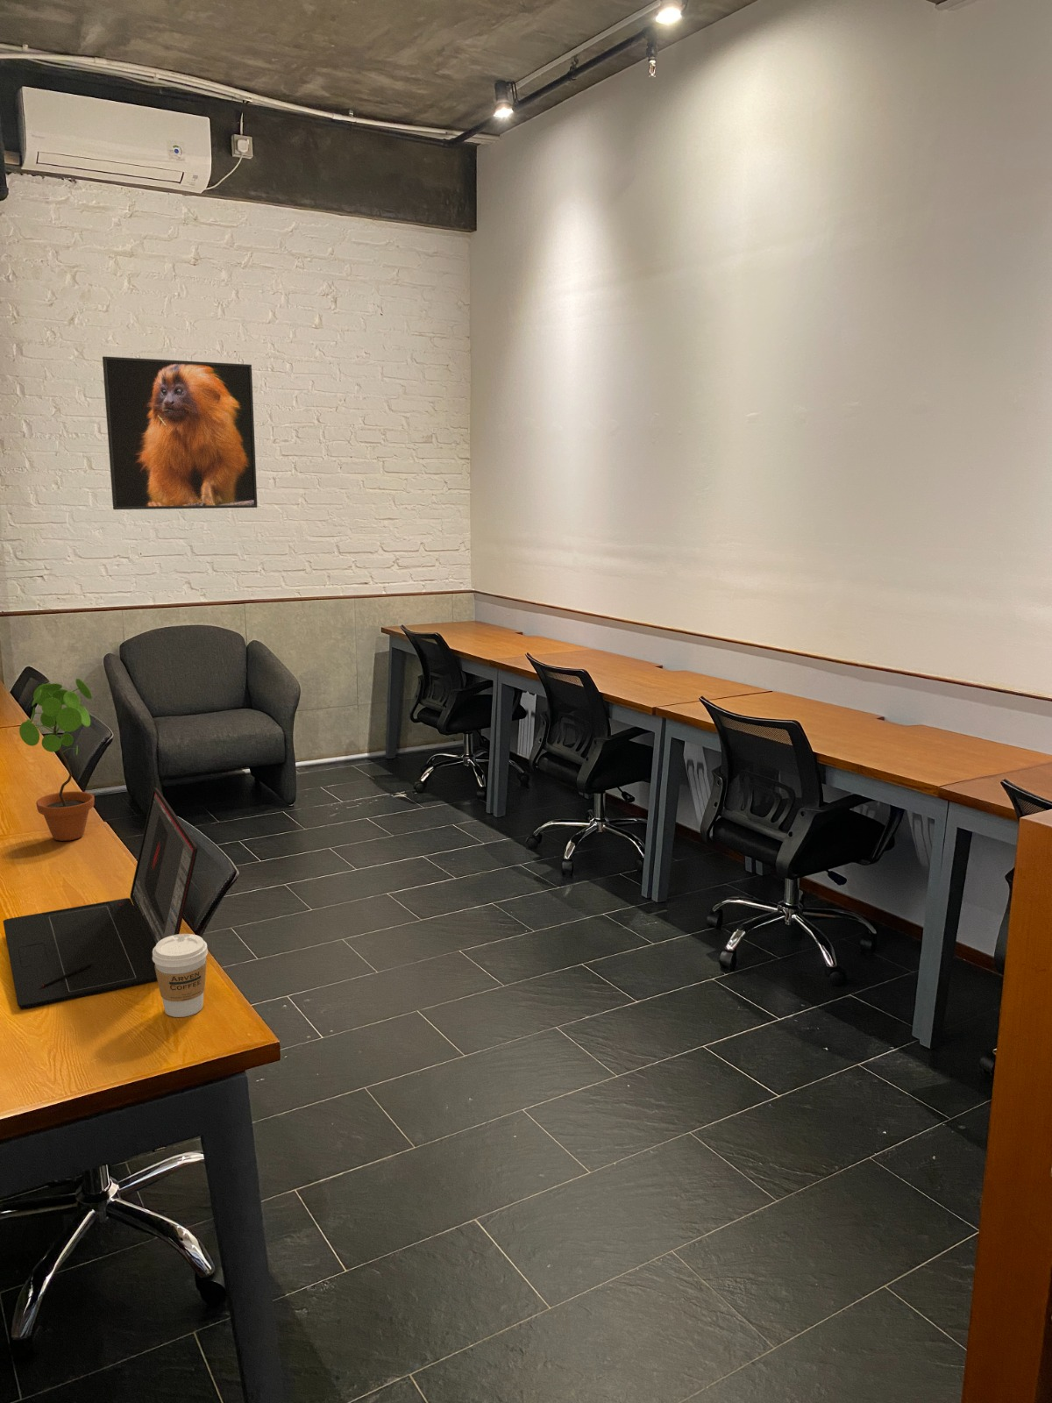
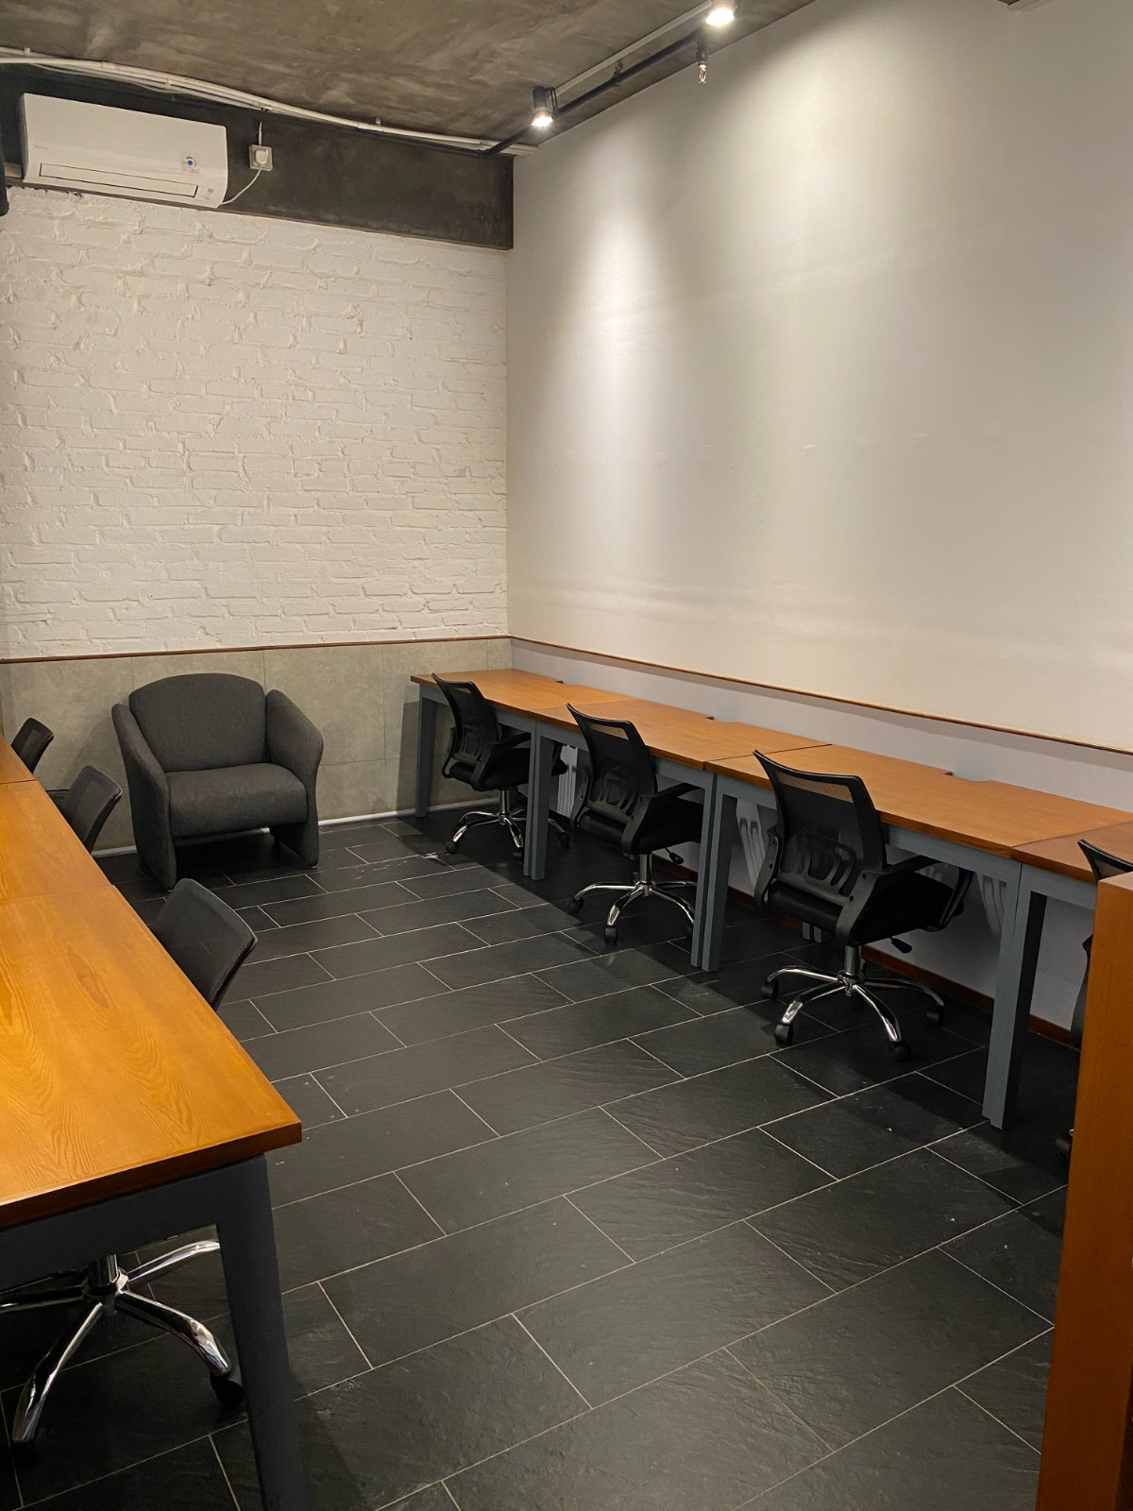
- coffee cup [152,933,209,1019]
- potted plant [19,678,95,842]
- laptop [2,787,199,1010]
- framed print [102,356,257,510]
